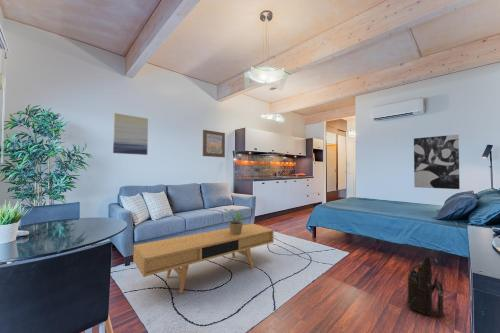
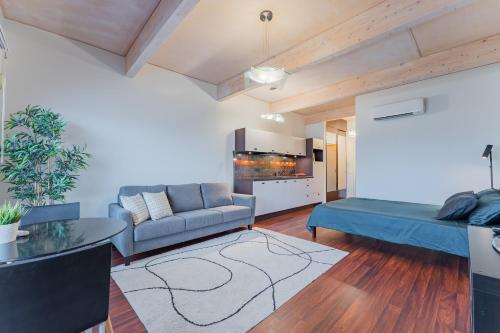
- potted plant [223,208,245,235]
- wall art [112,112,149,156]
- tv console [132,223,274,294]
- shoulder bag [406,254,446,319]
- wall art [413,134,461,190]
- wall art [202,129,226,158]
